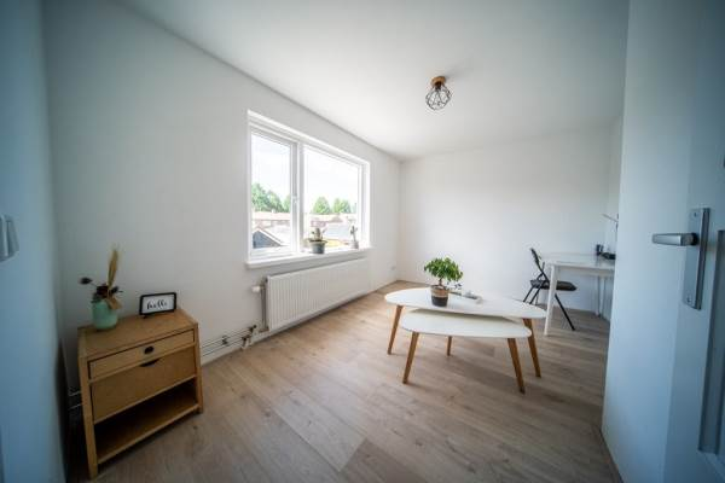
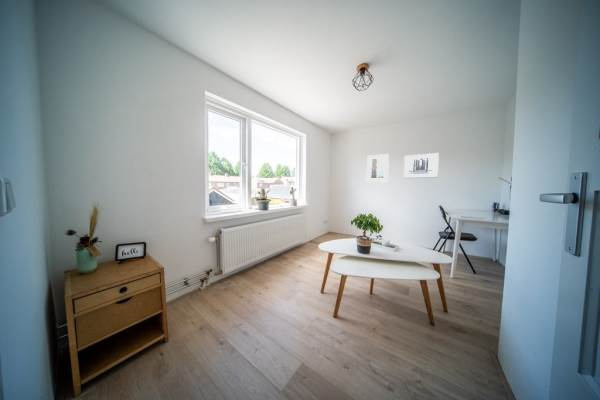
+ wall art [403,152,440,179]
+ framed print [366,153,390,183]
